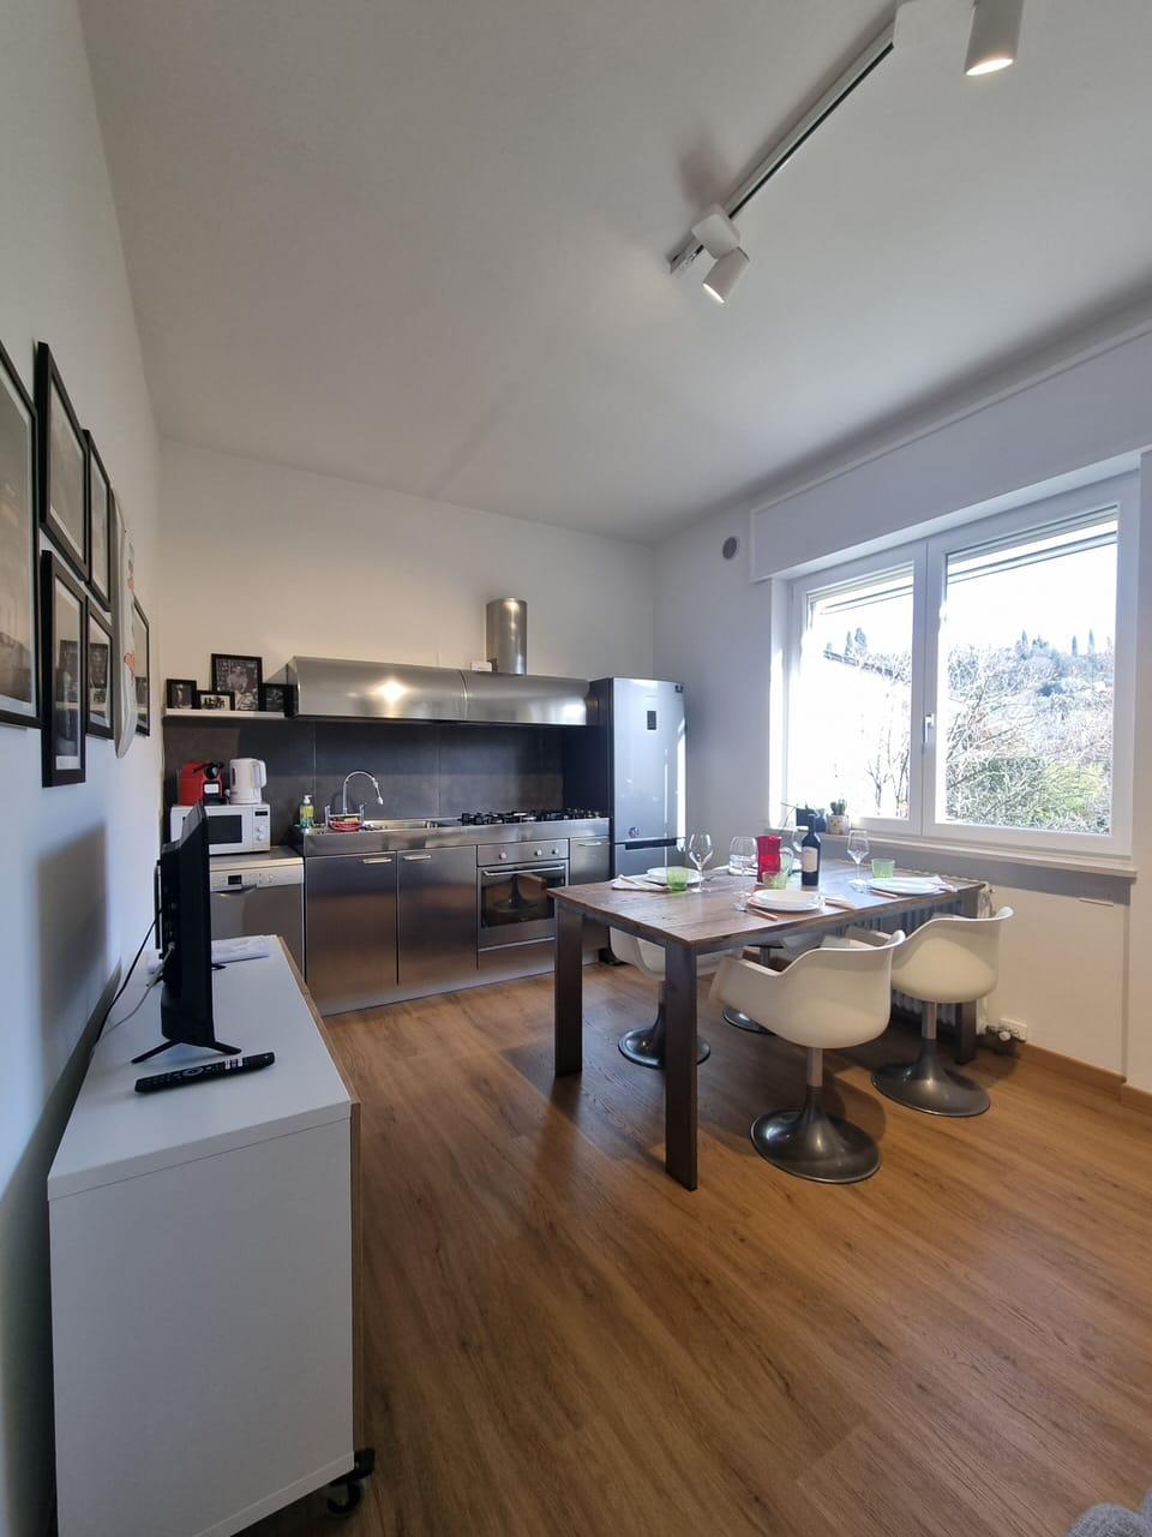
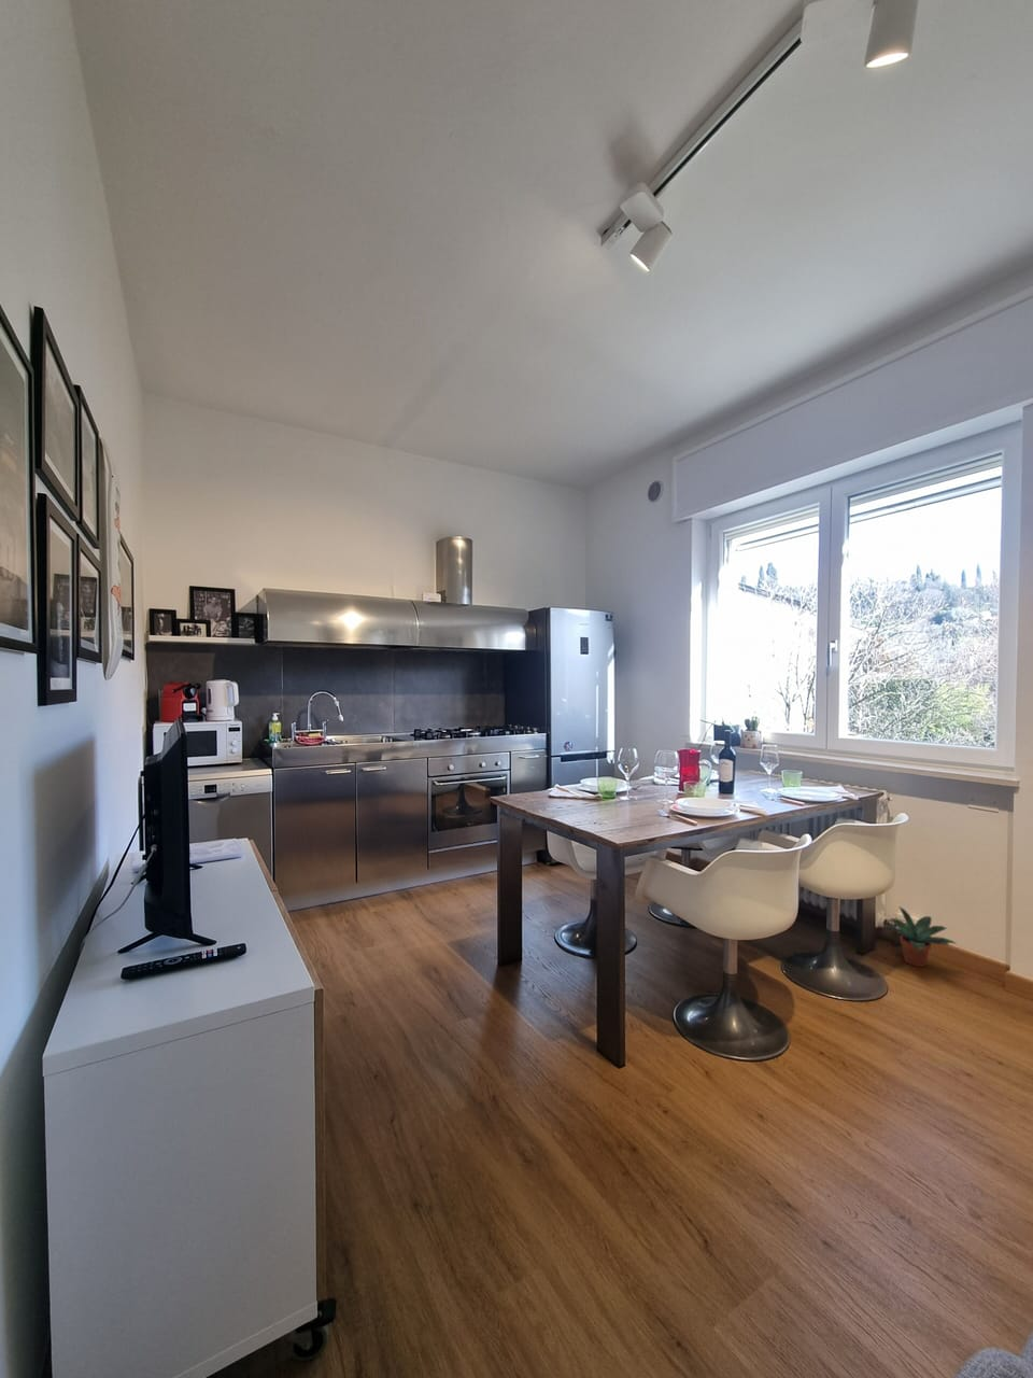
+ potted plant [882,906,958,968]
